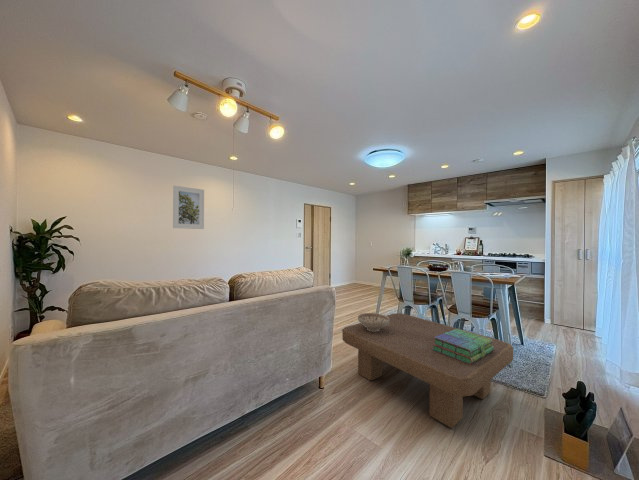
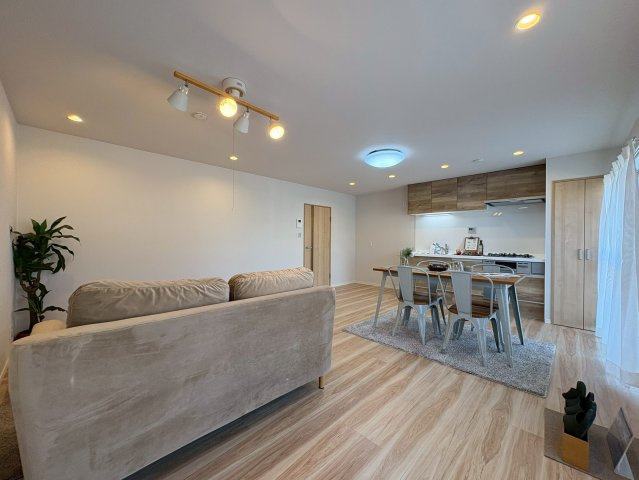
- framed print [172,185,205,230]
- stack of books [432,328,494,364]
- decorative bowl [357,312,389,332]
- coffee table [341,312,514,429]
